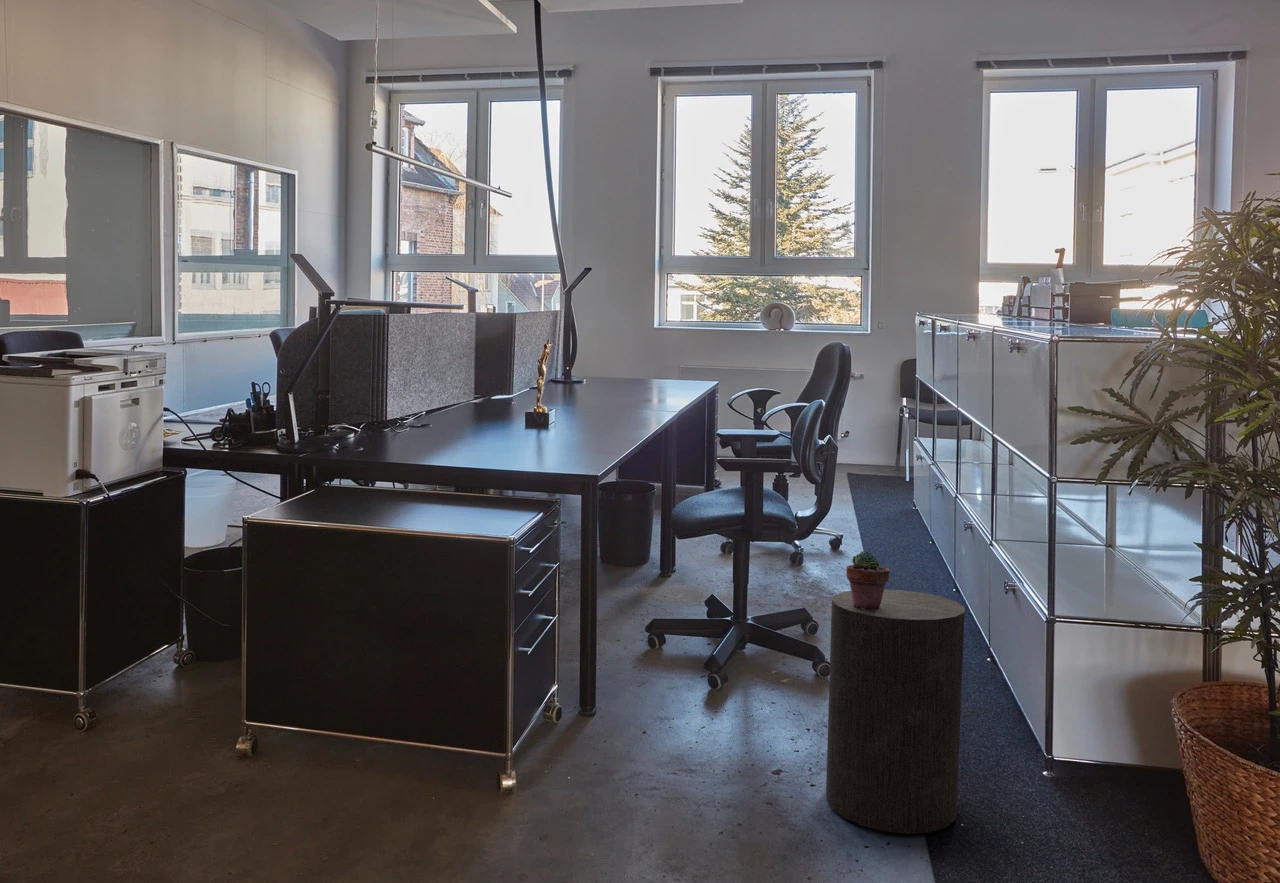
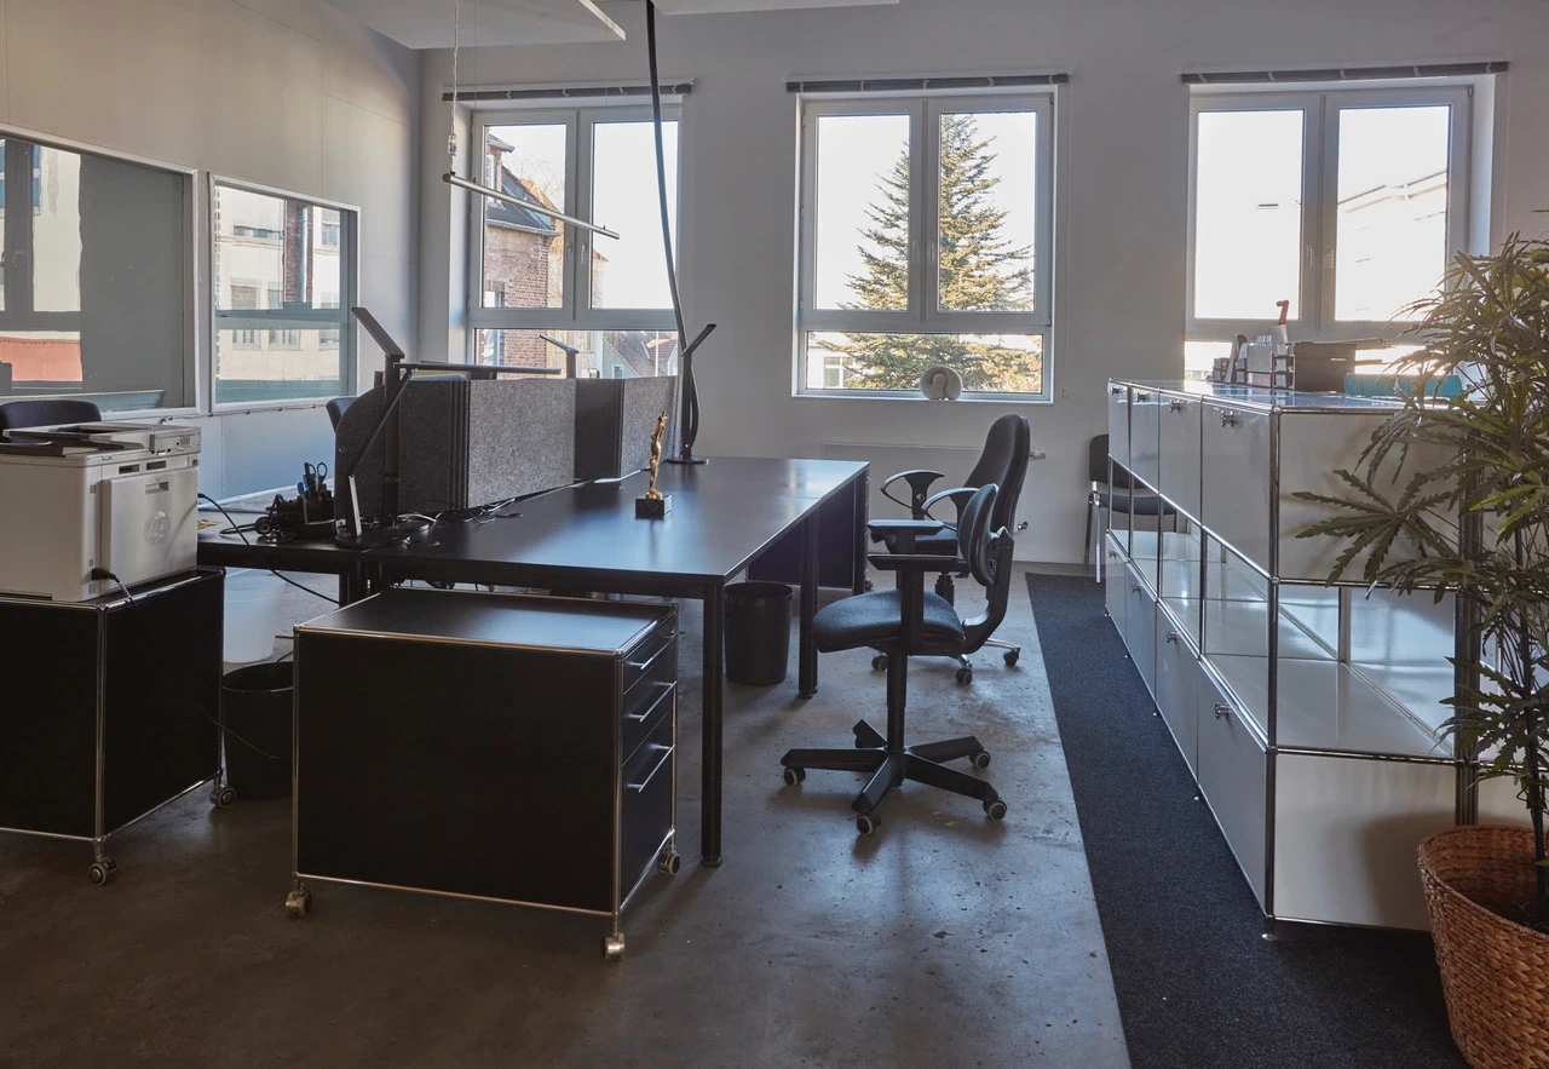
- potted succulent [845,550,890,610]
- stool [825,588,966,835]
